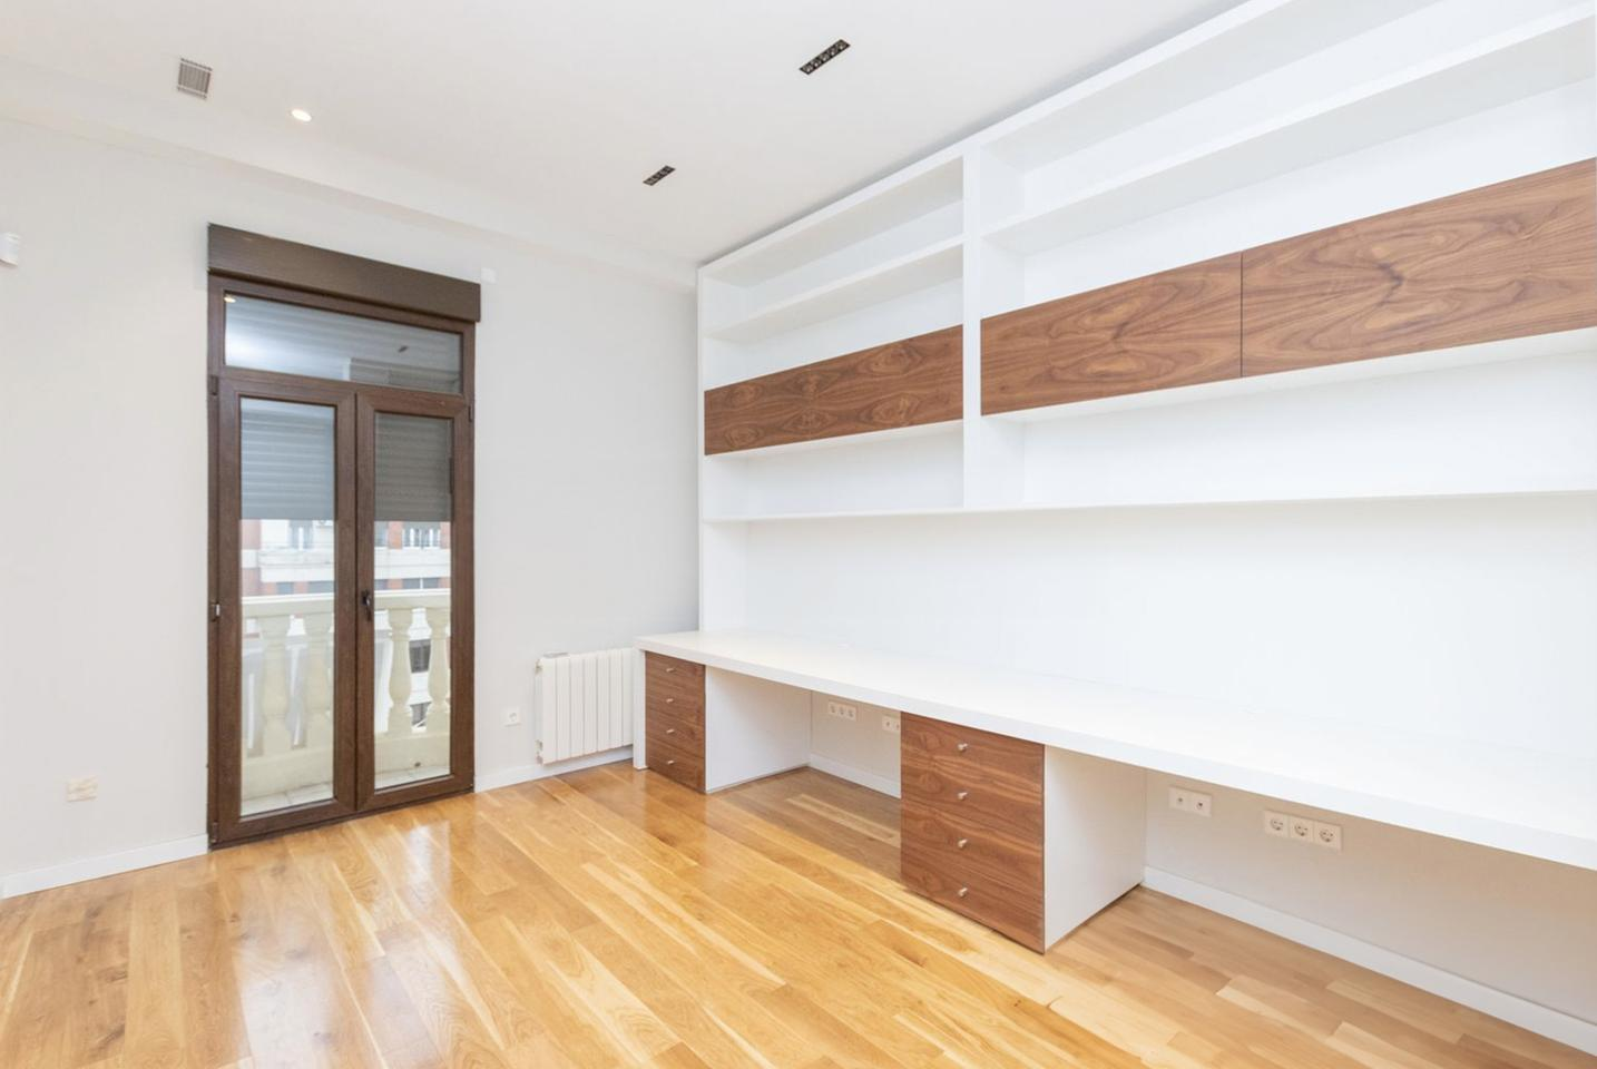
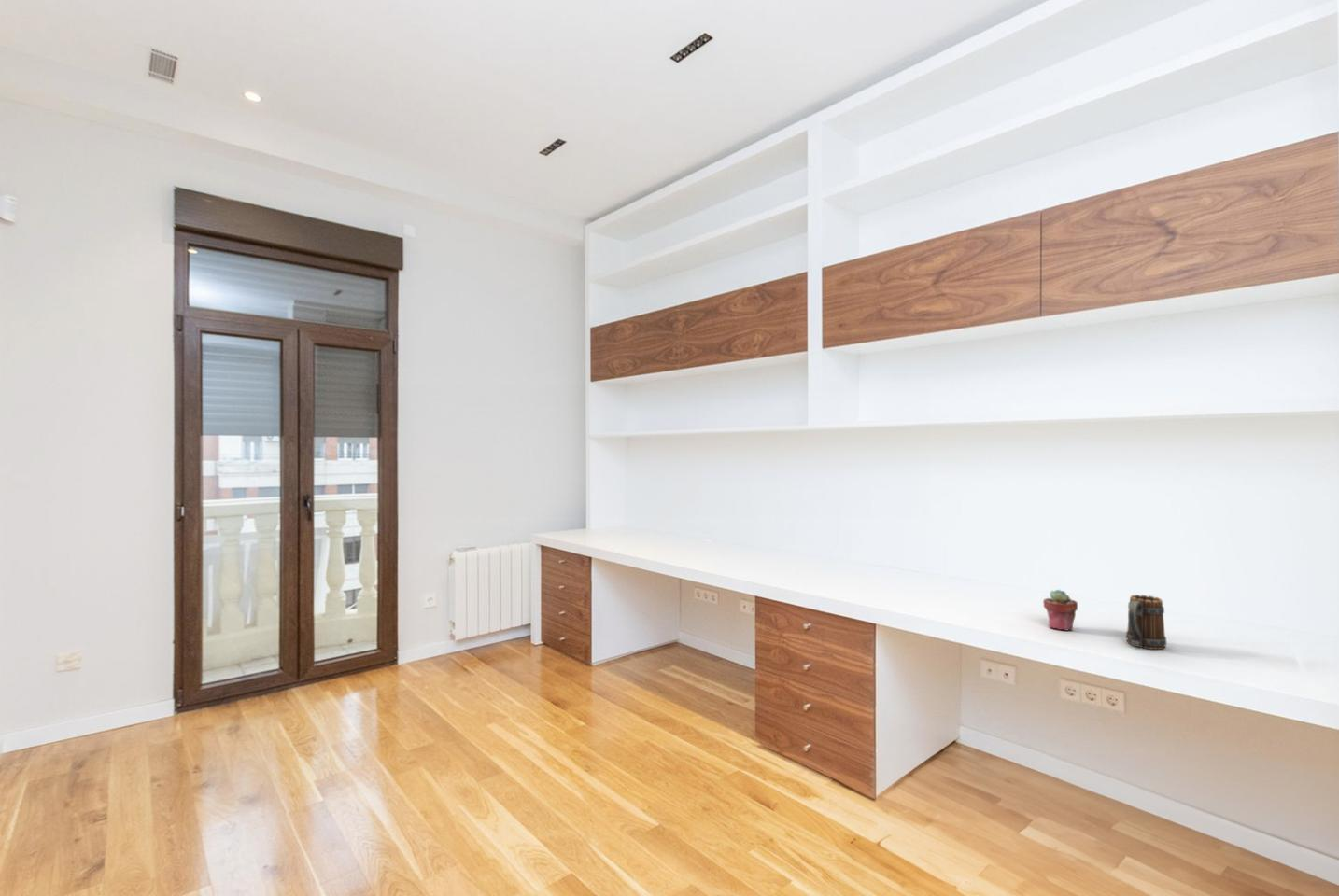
+ mug [1125,594,1168,651]
+ potted succulent [1042,589,1078,631]
